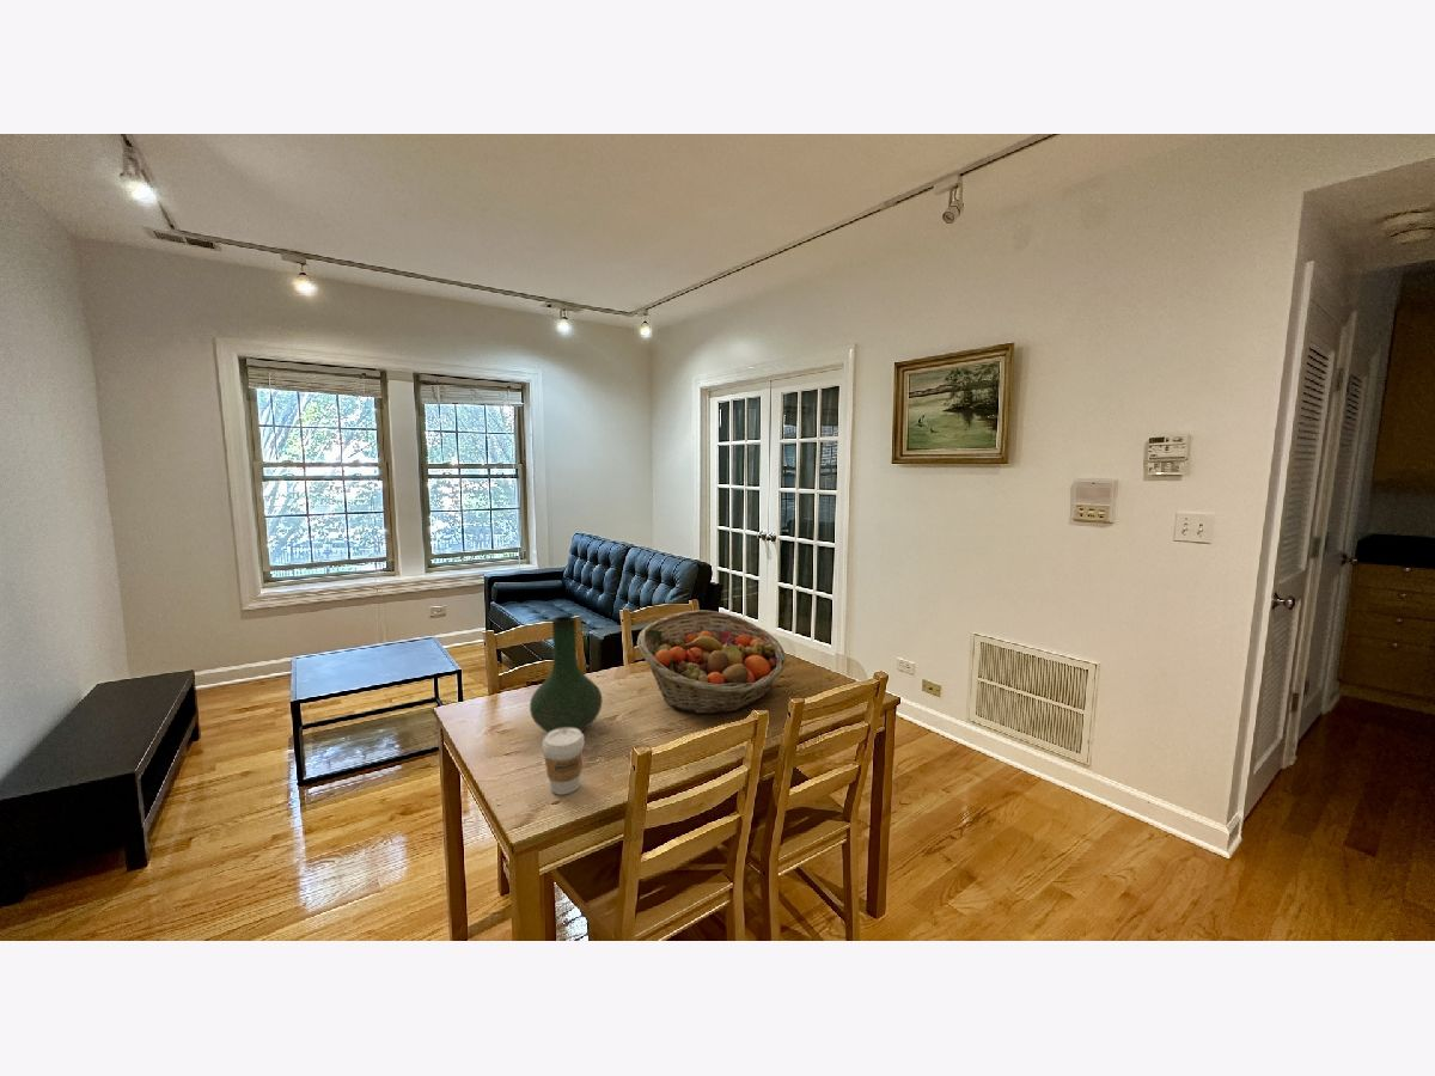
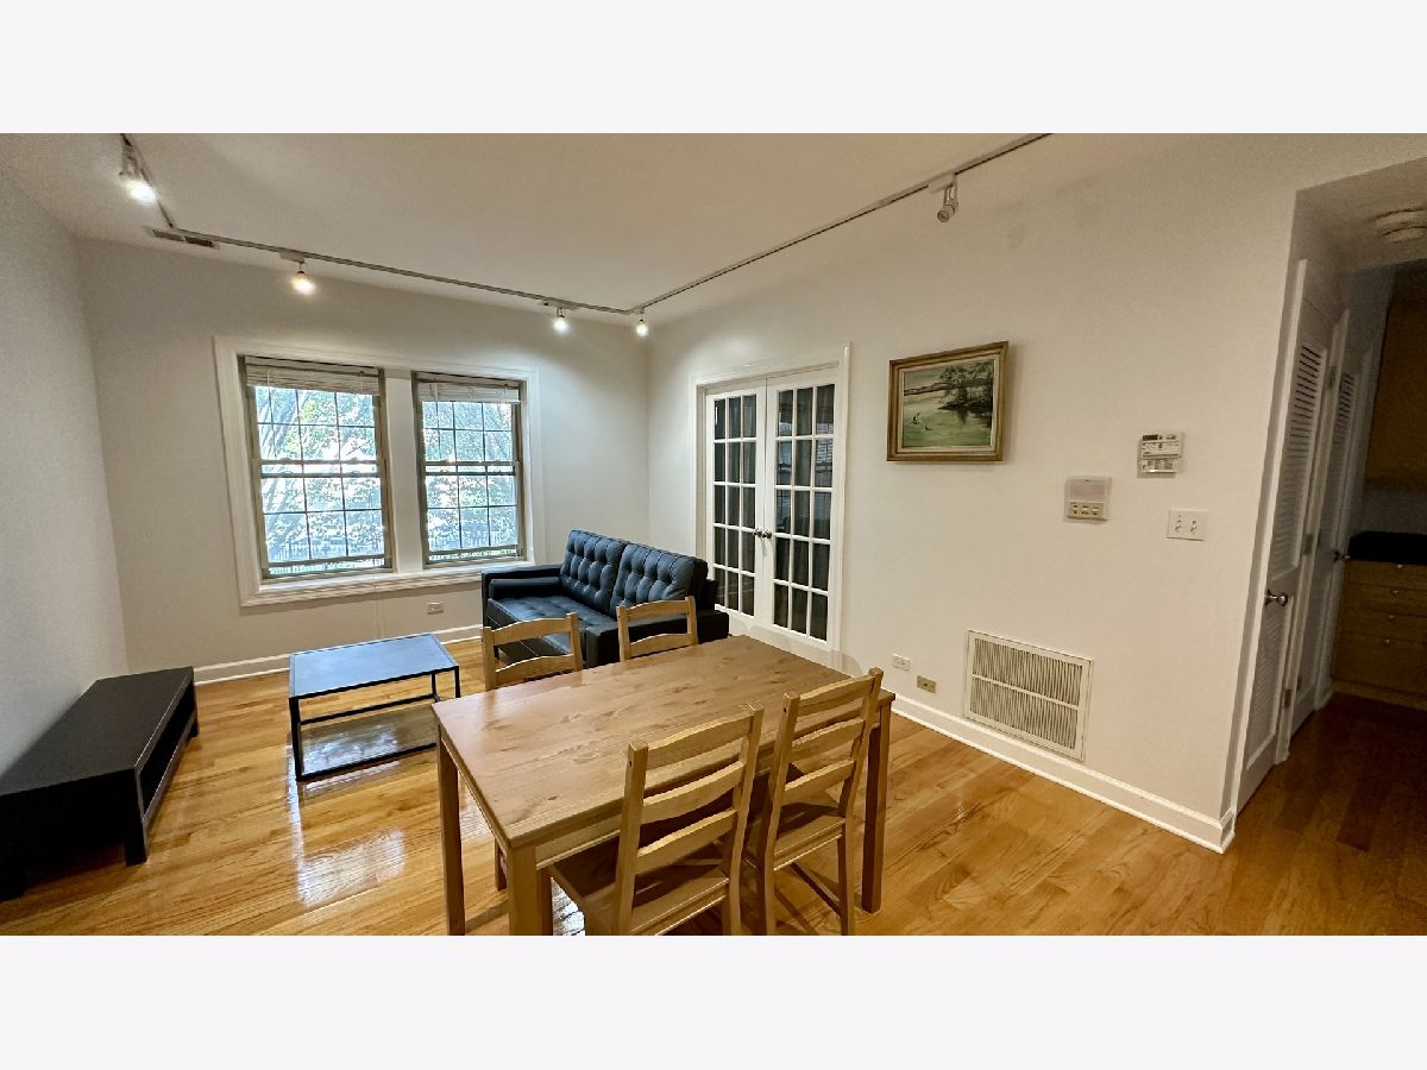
- vase [529,615,604,734]
- coffee cup [542,728,586,796]
- fruit basket [636,609,787,715]
